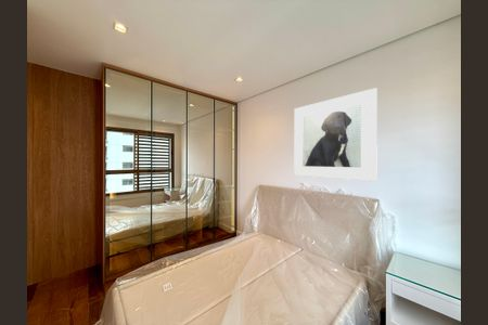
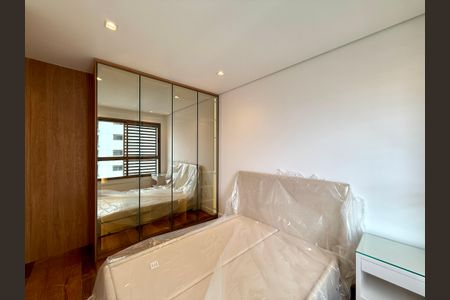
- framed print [293,87,378,182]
